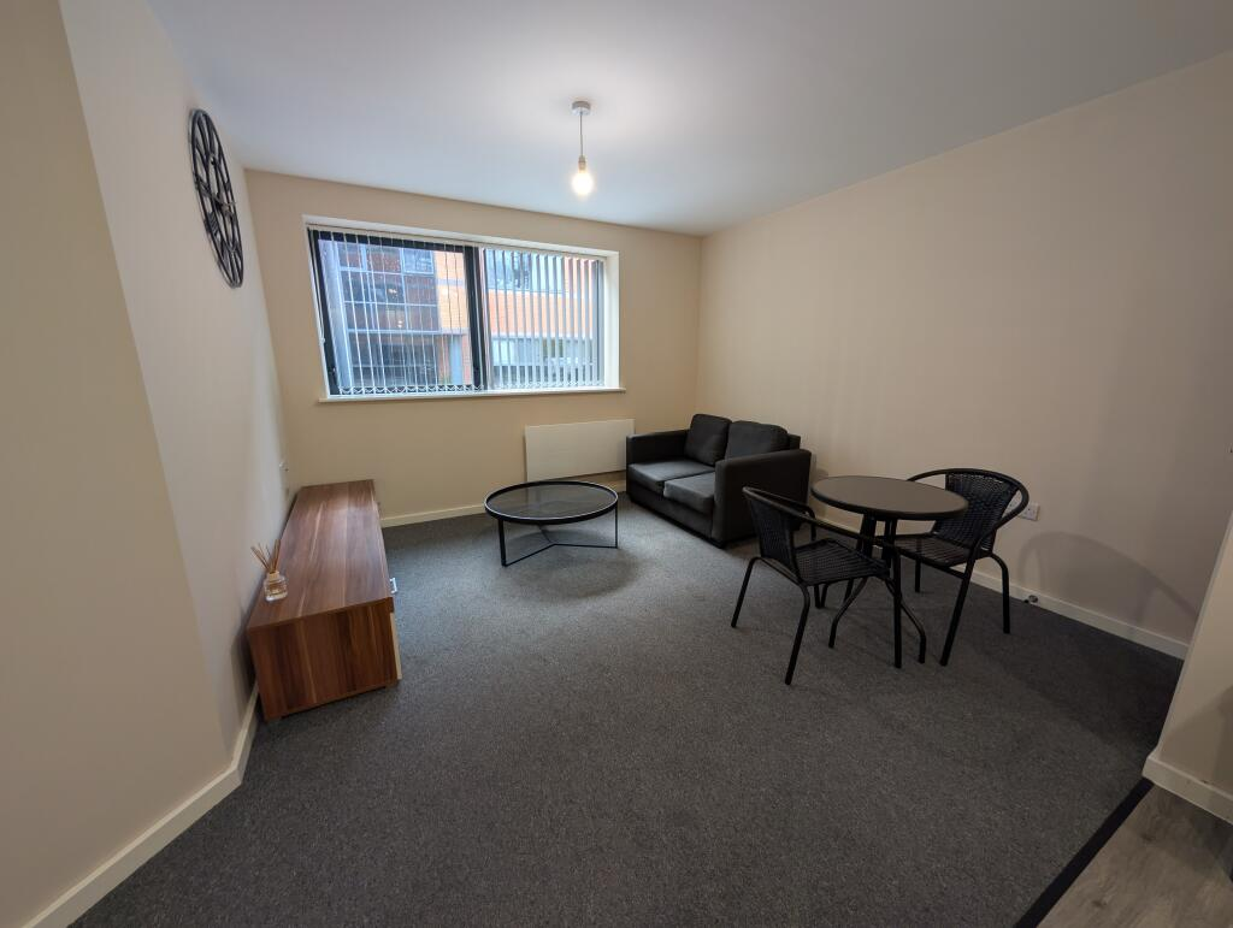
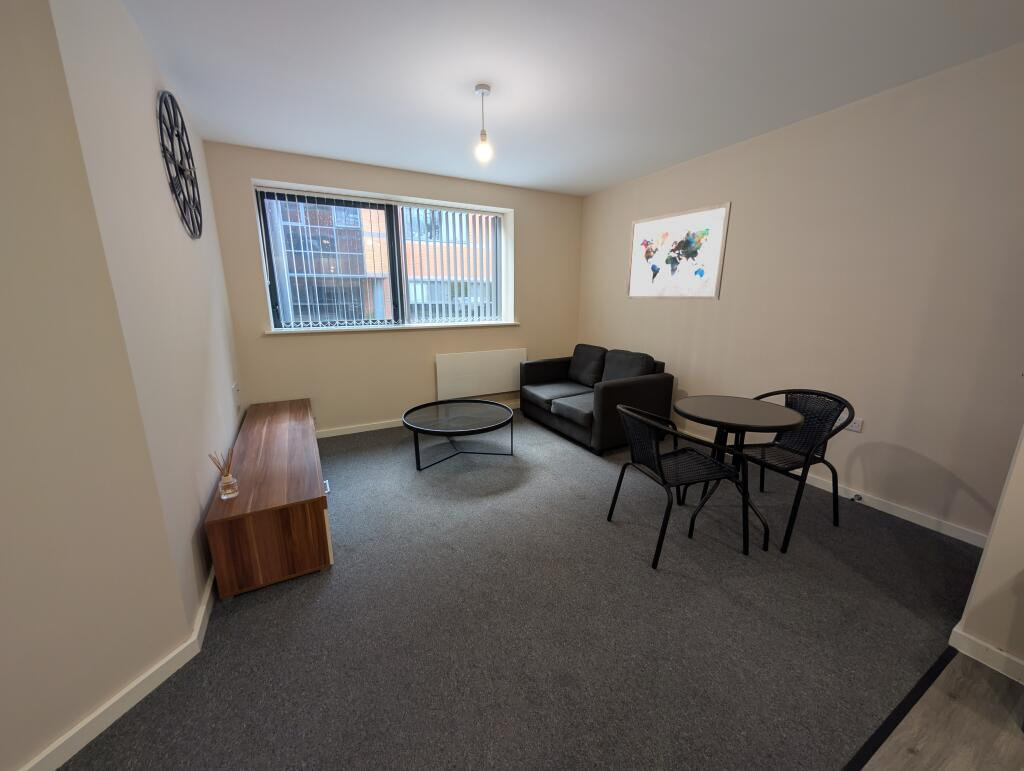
+ wall art [625,201,733,301]
